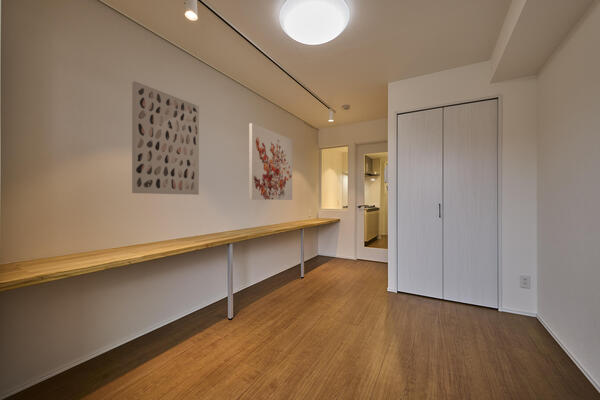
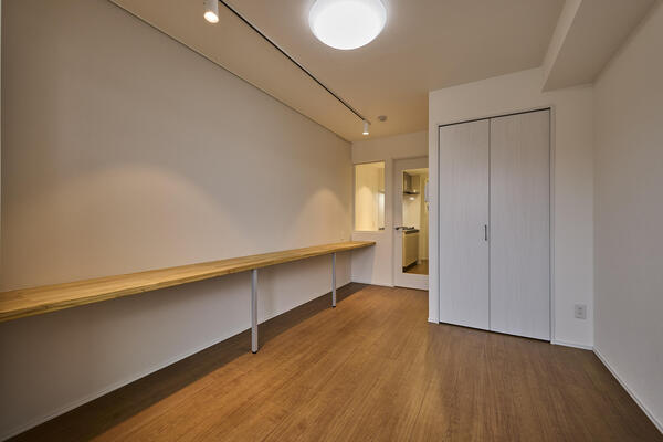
- wall art [131,80,200,196]
- wall art [248,122,293,201]
